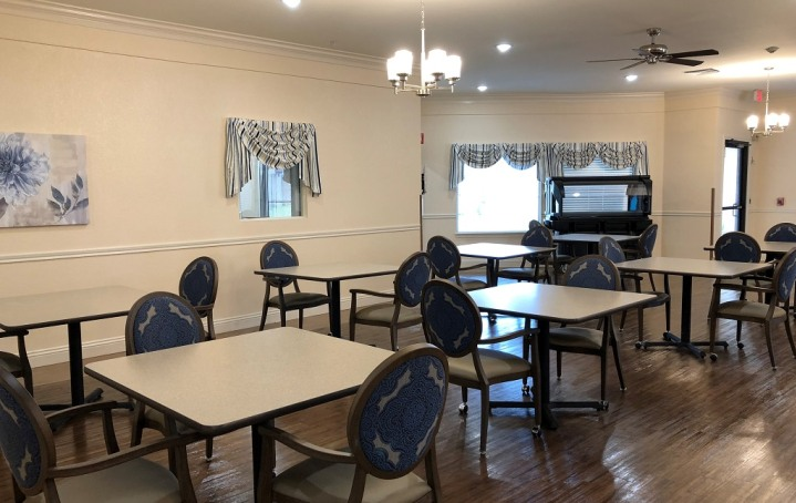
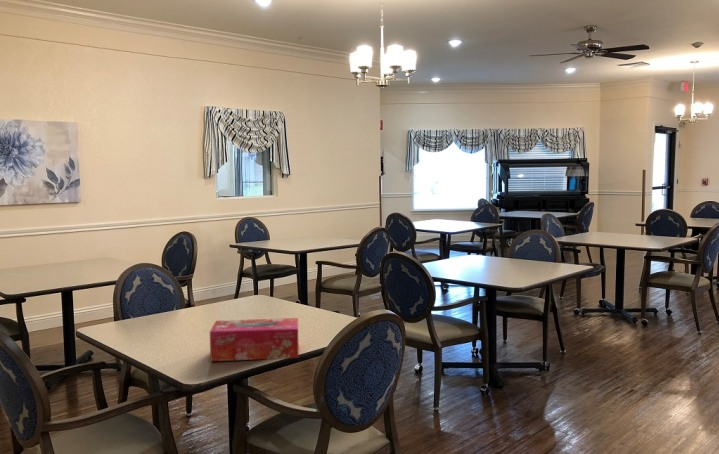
+ tissue box [209,317,300,362]
